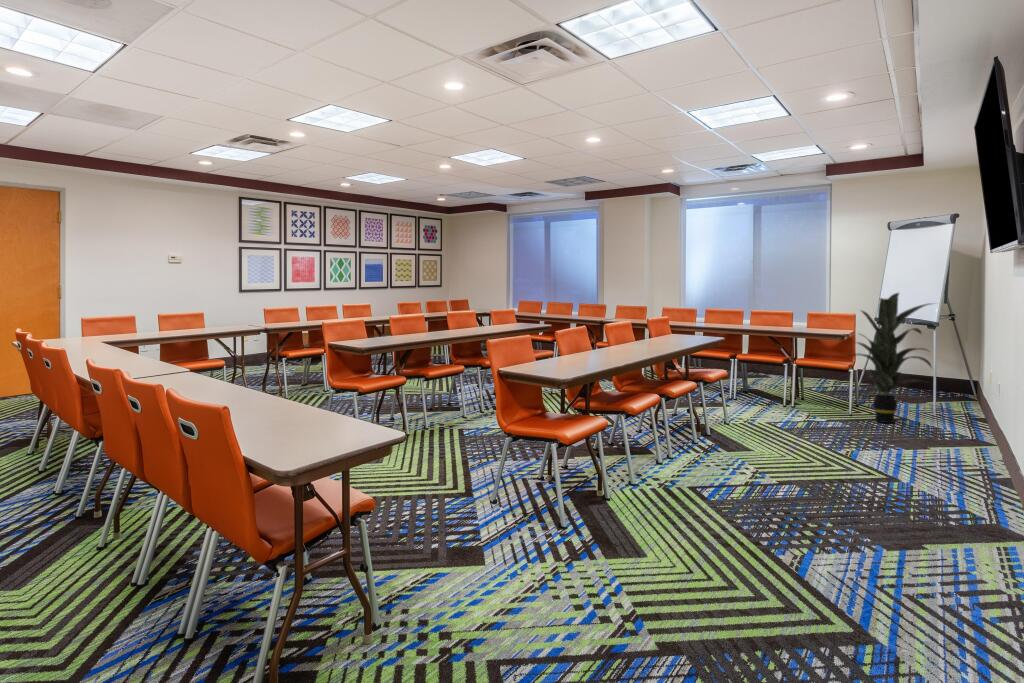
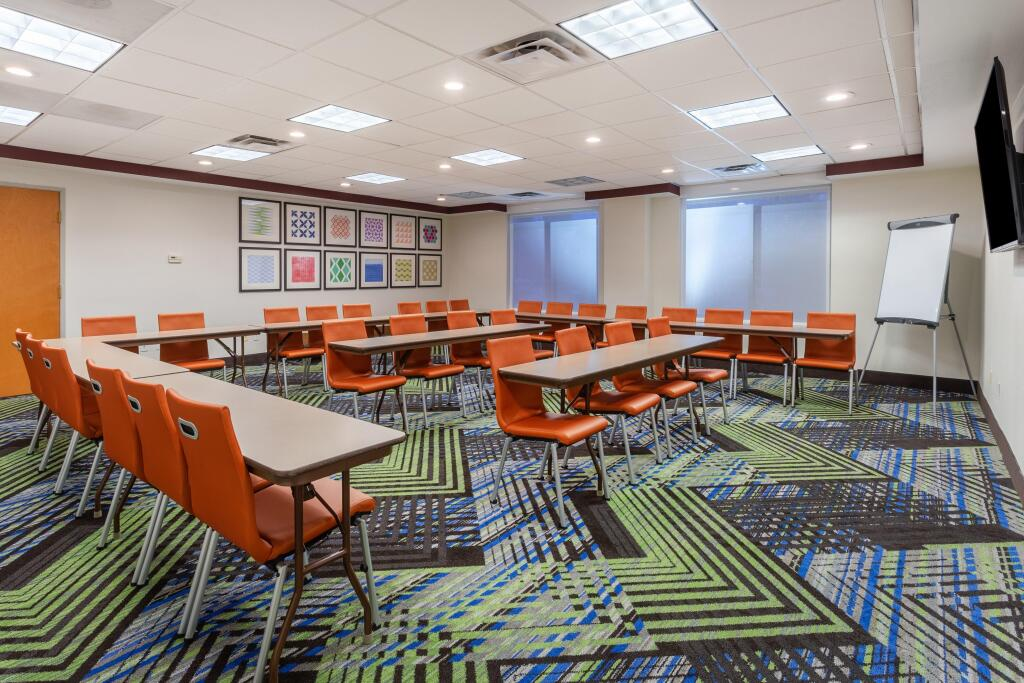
- indoor plant [845,291,940,424]
